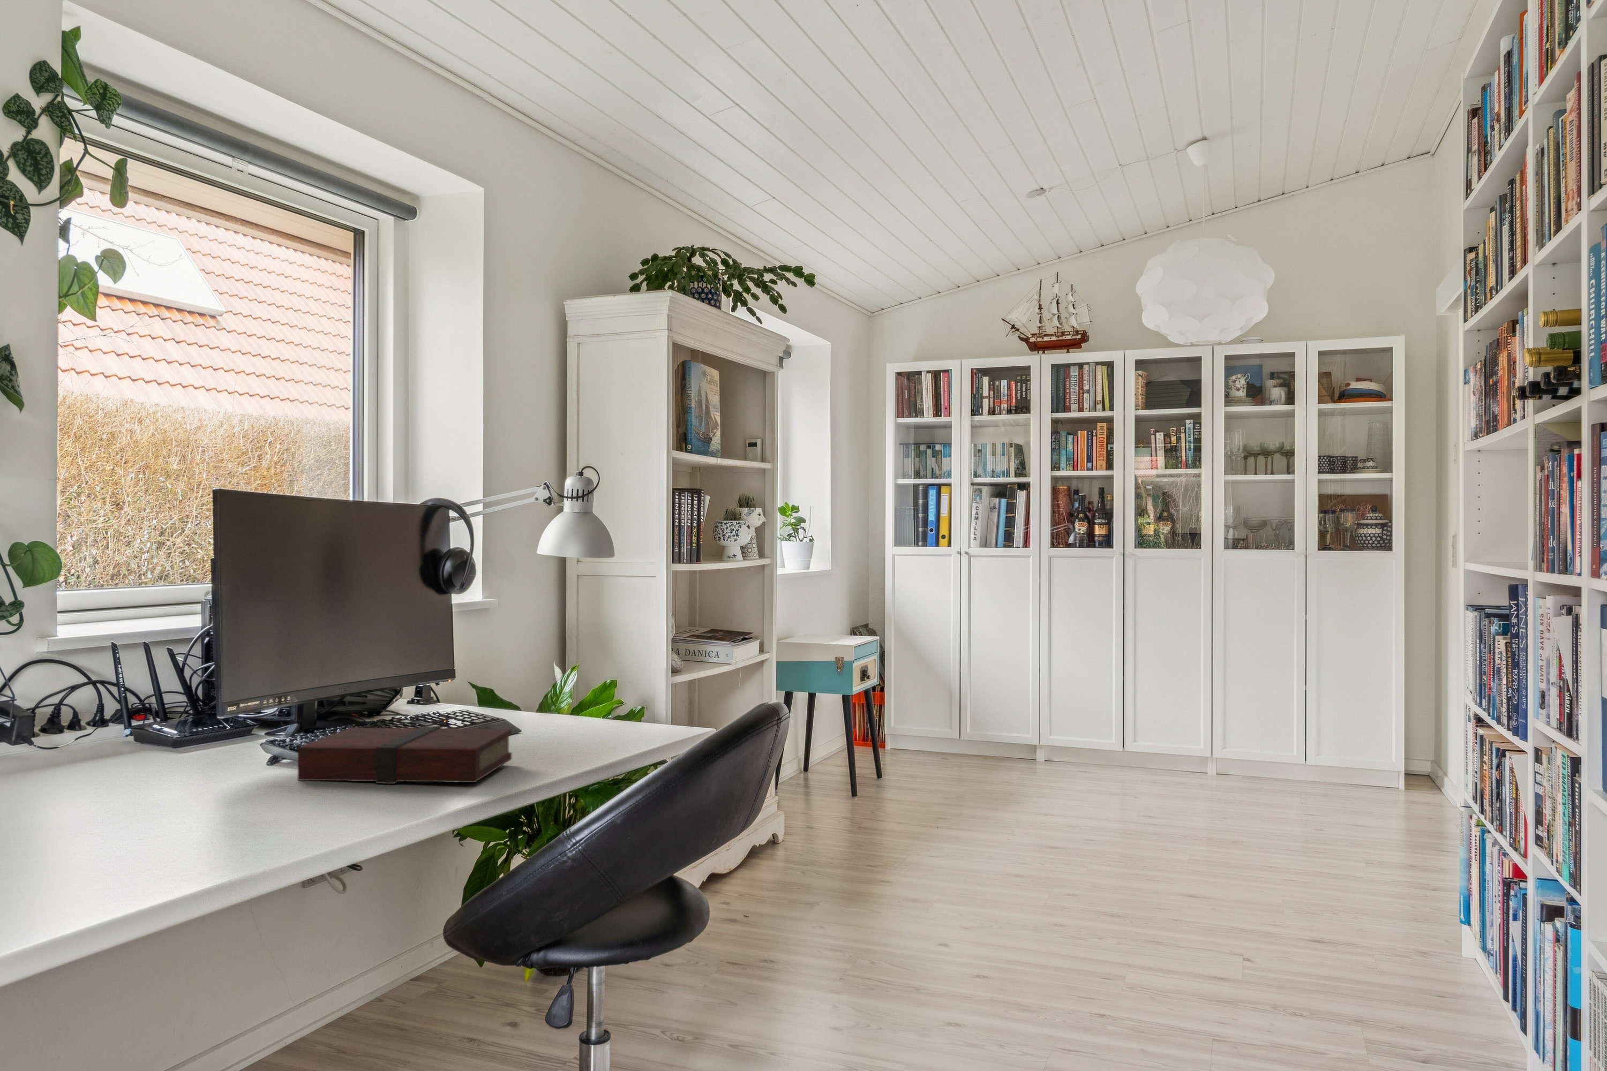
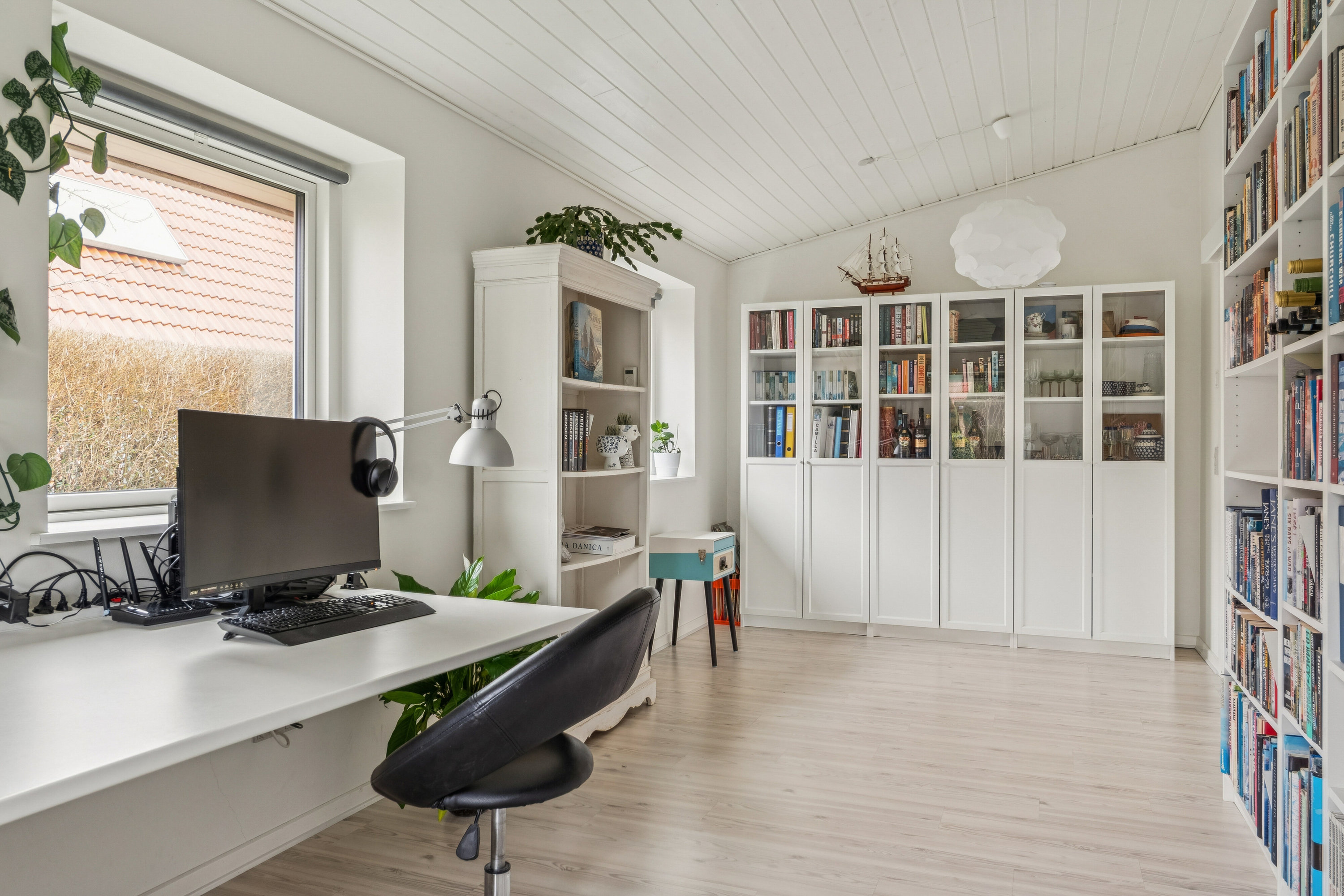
- book [298,726,512,784]
